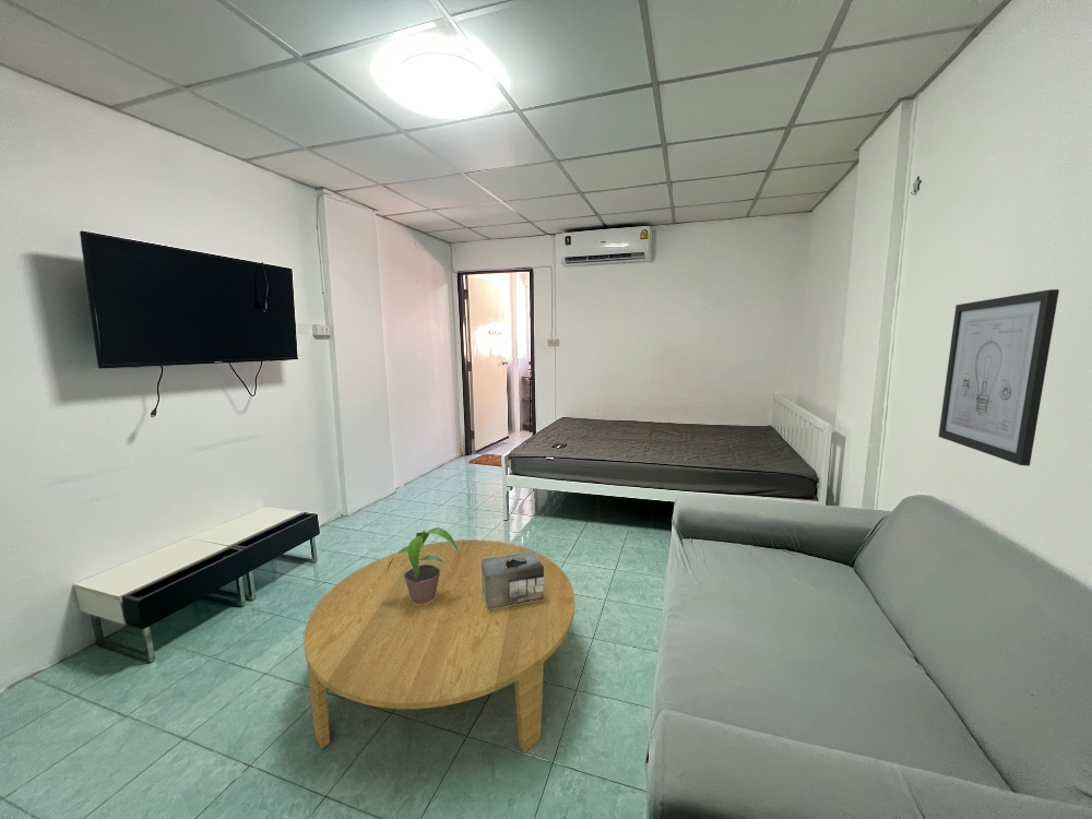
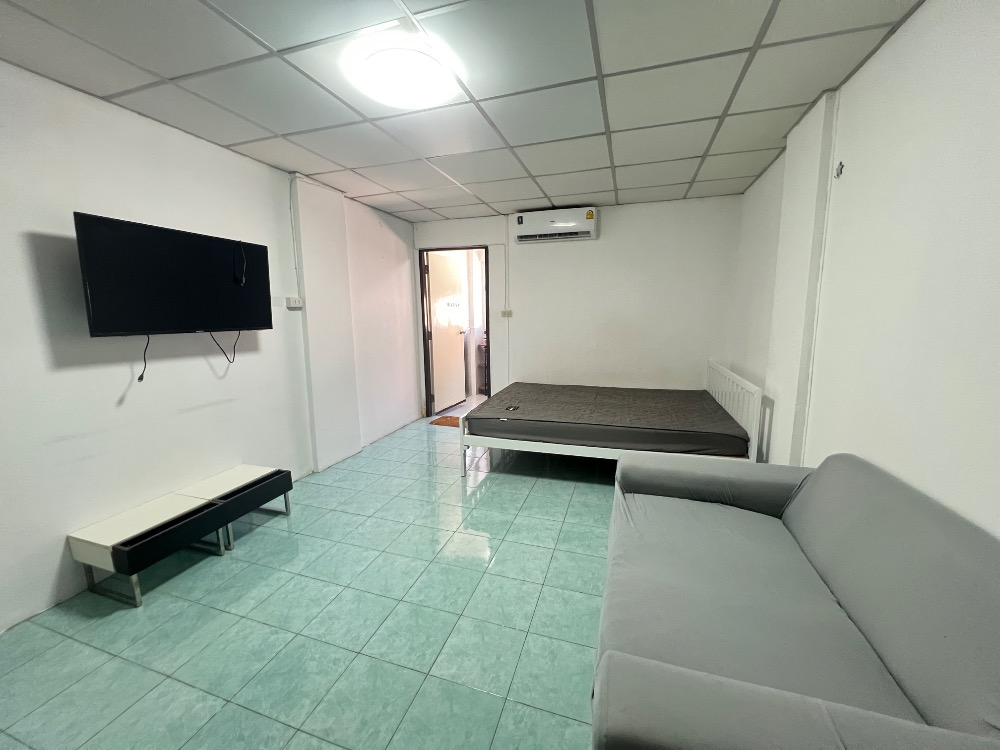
- coffee table [302,538,575,755]
- wall art [938,288,1060,467]
- potted plant [387,526,460,604]
- tissue box [482,550,544,609]
